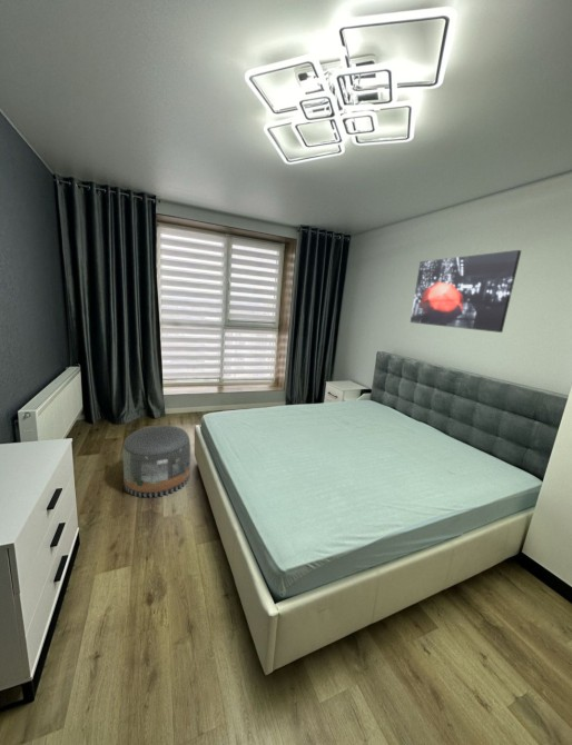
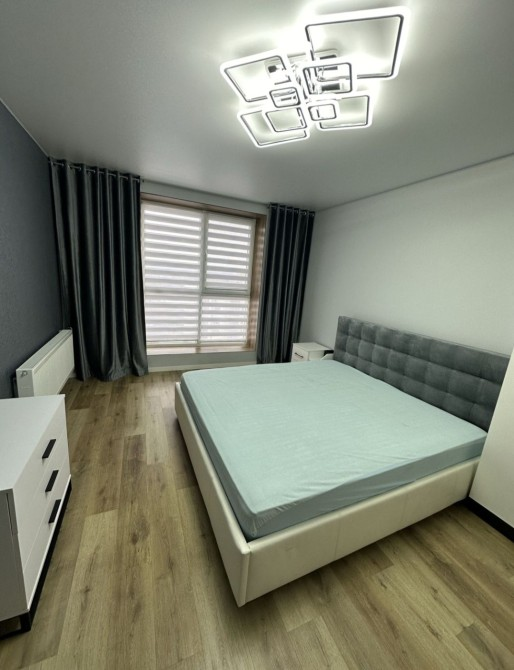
- pouf [121,425,191,498]
- wall art [410,249,522,334]
